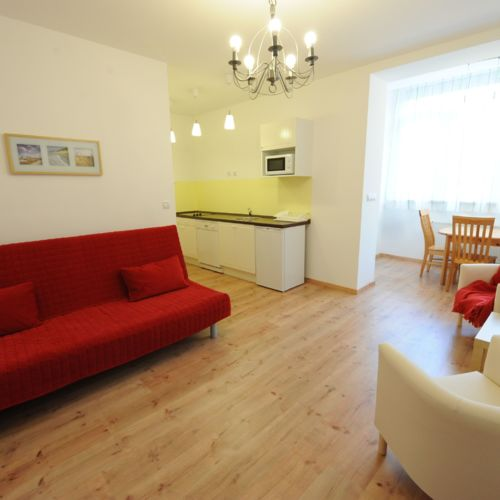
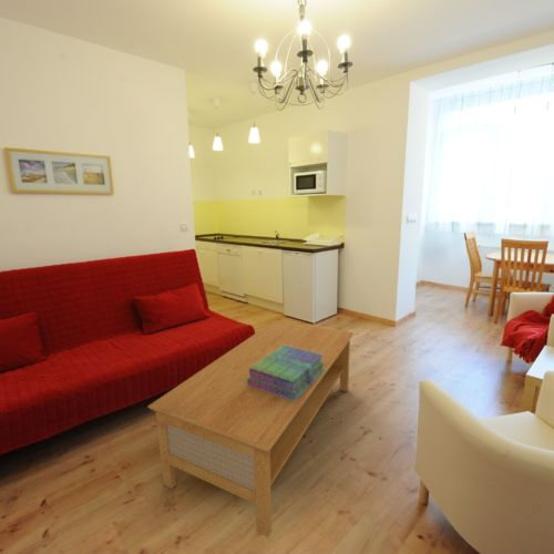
+ stack of books [247,345,326,401]
+ coffee table [147,319,356,538]
